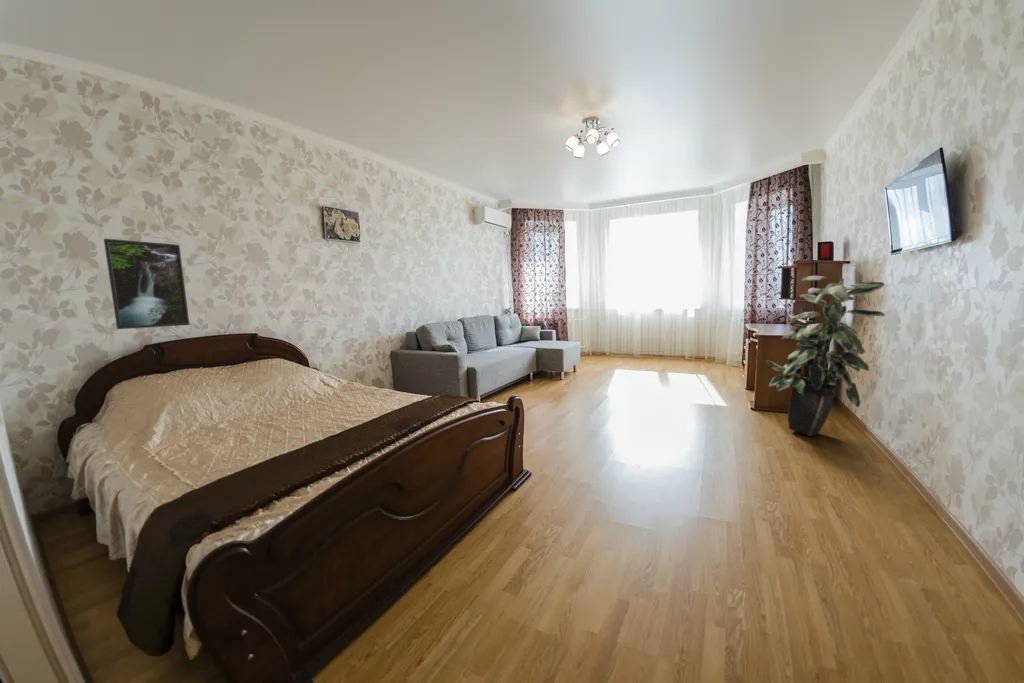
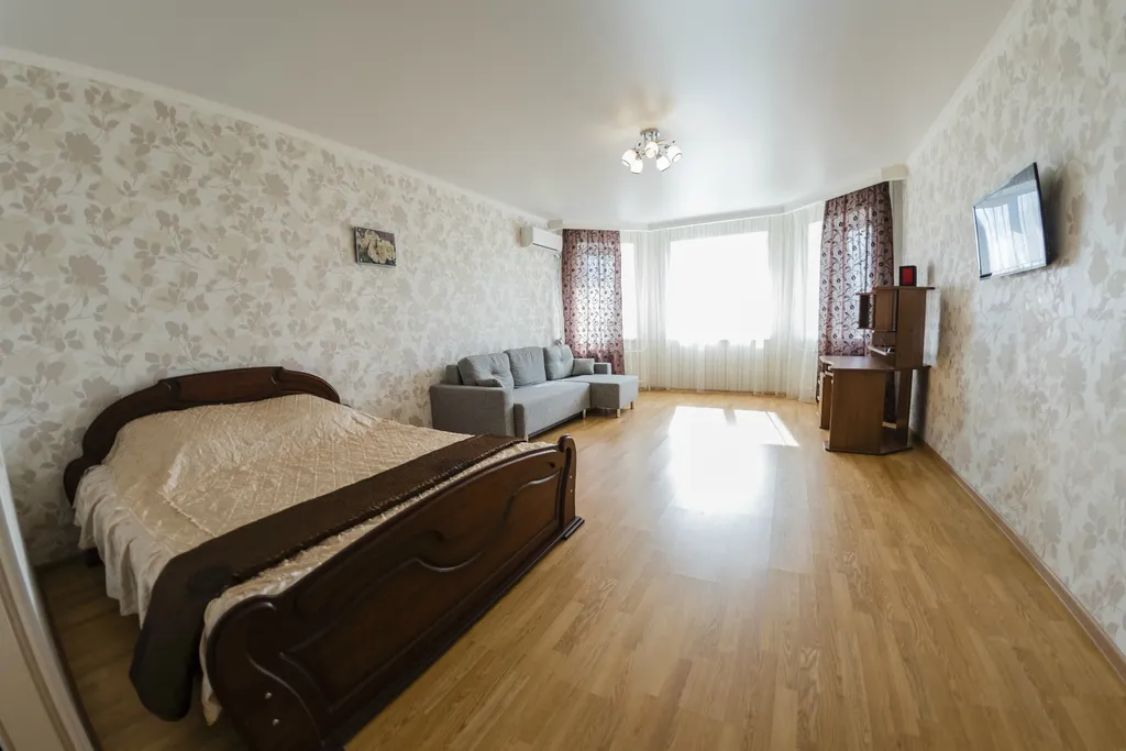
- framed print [103,238,191,330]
- indoor plant [765,275,886,437]
